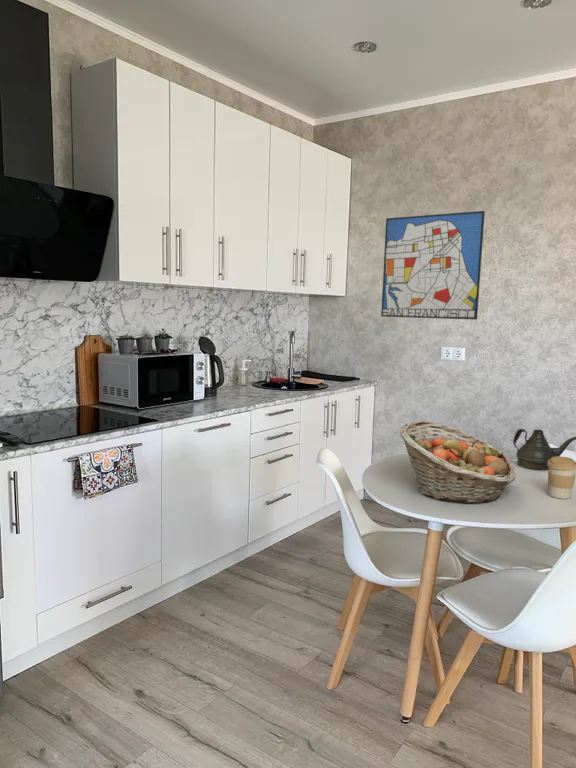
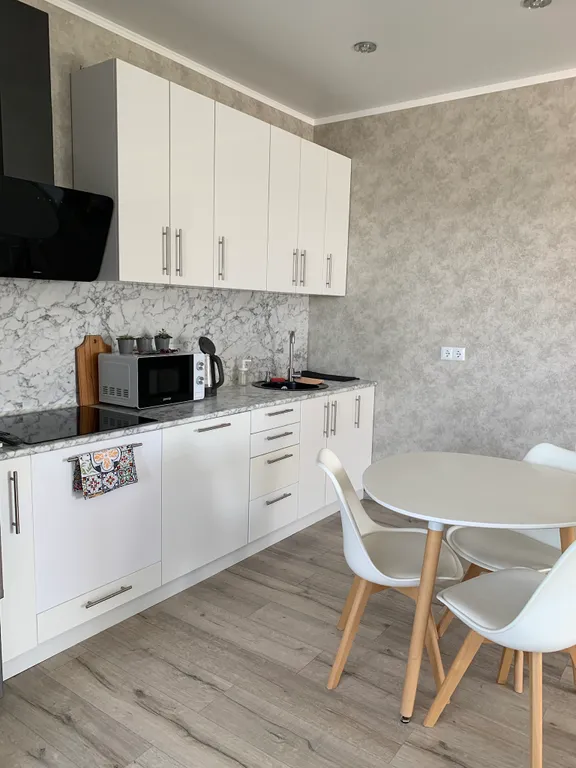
- teapot [512,428,576,471]
- fruit basket [399,420,517,504]
- wall art [380,210,486,321]
- coffee cup [547,456,576,500]
